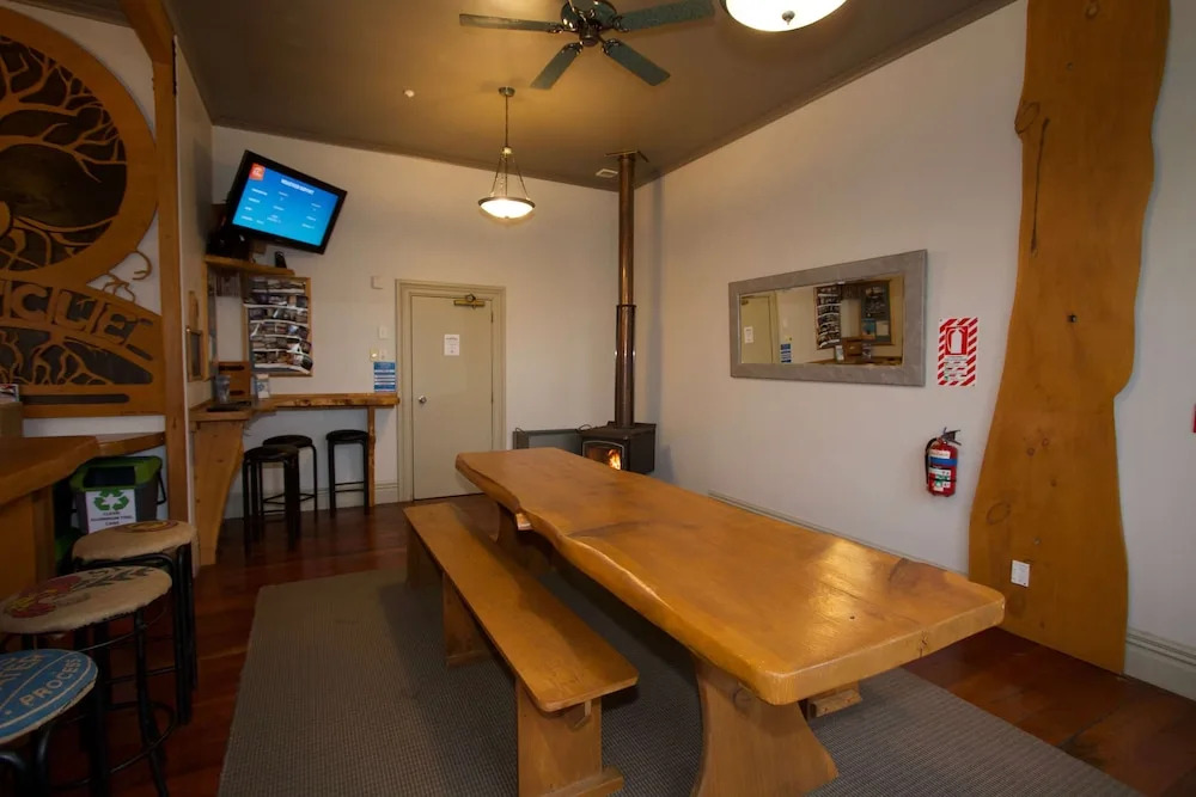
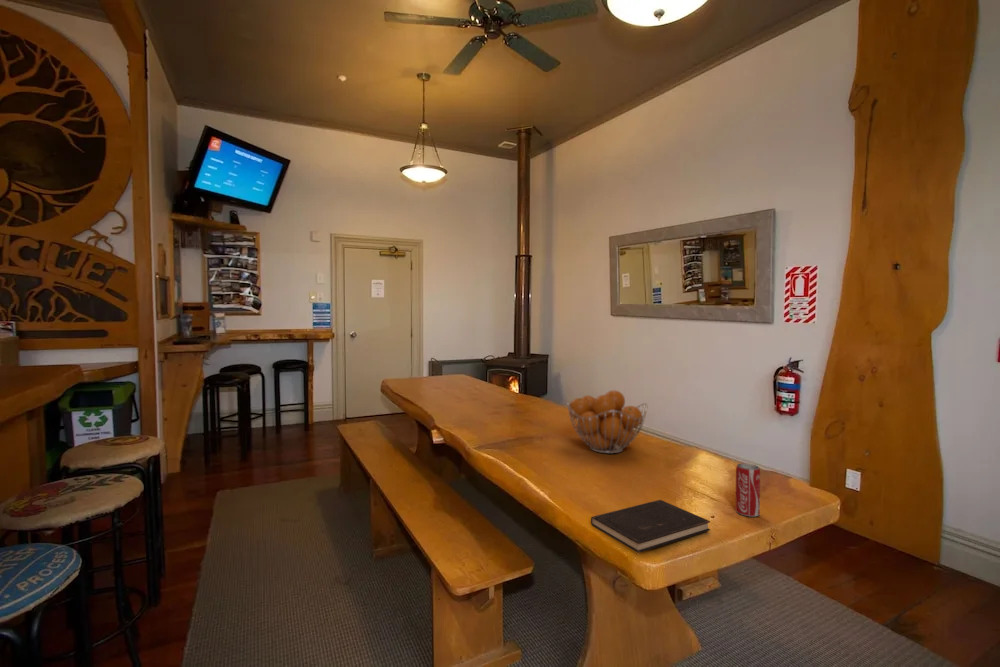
+ fruit basket [566,390,648,454]
+ beverage can [735,462,761,517]
+ hardcover book [590,499,711,554]
